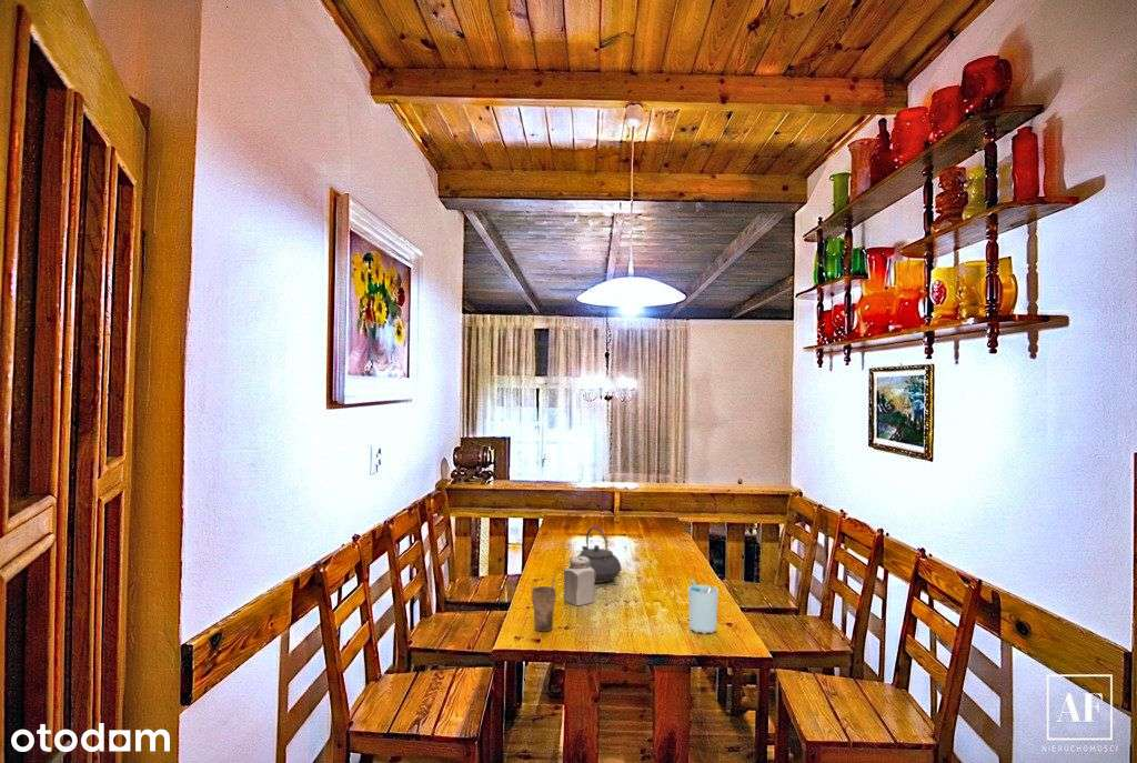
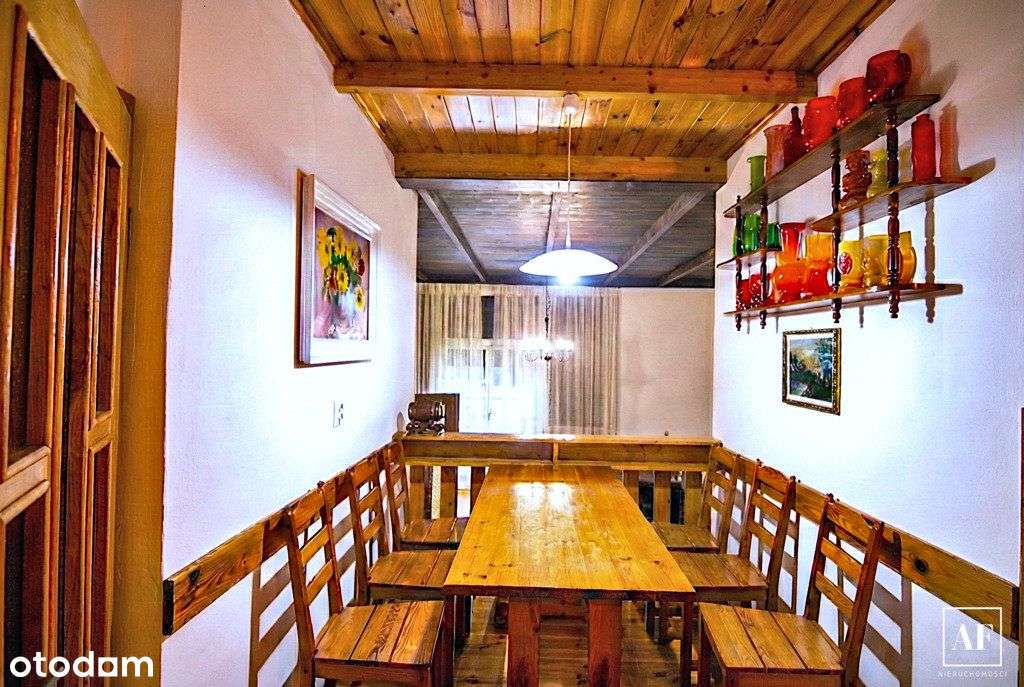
- cup [531,578,557,633]
- cup [687,579,720,634]
- salt shaker [563,555,595,606]
- teapot [576,525,623,584]
